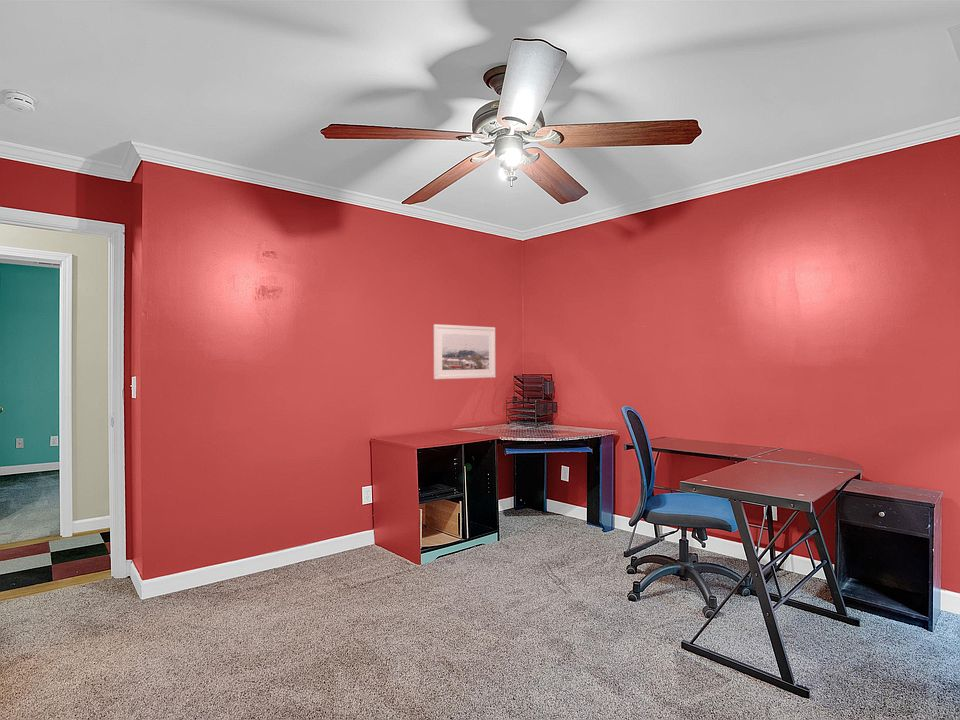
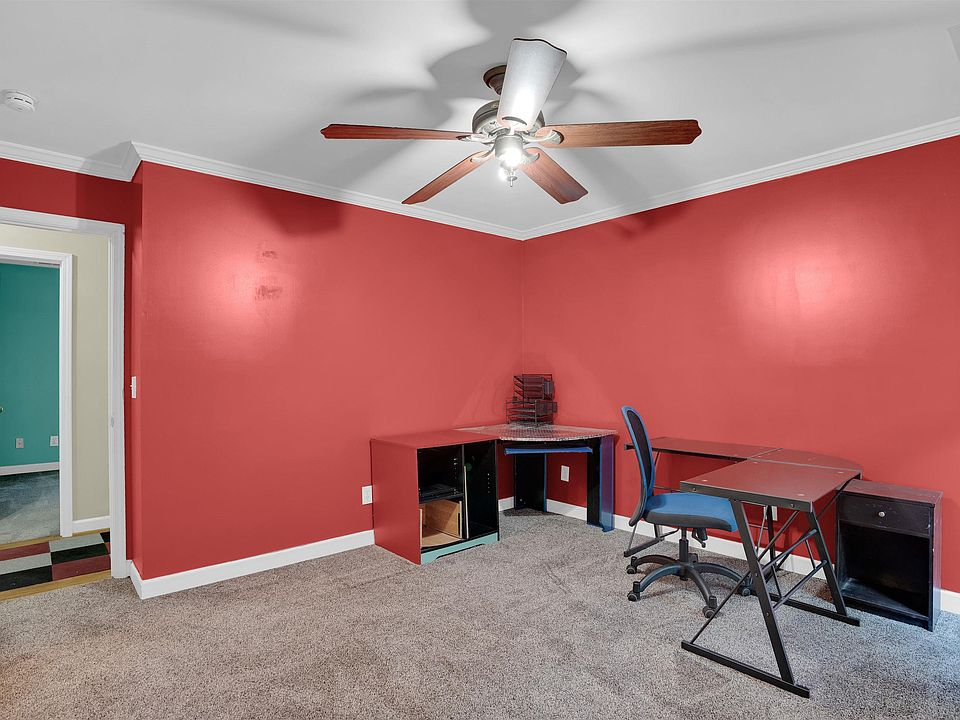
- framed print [433,323,496,380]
